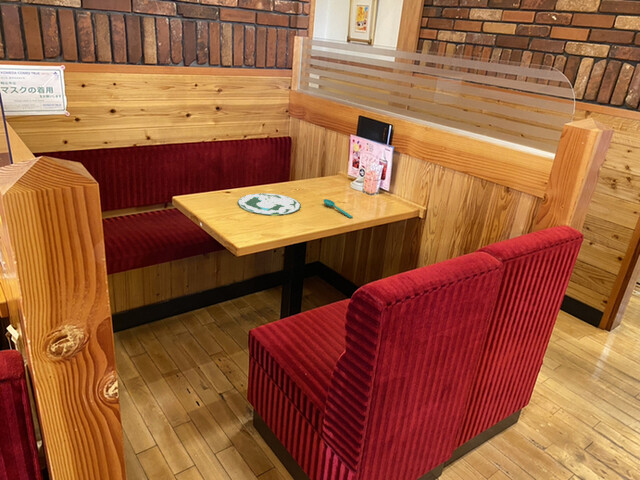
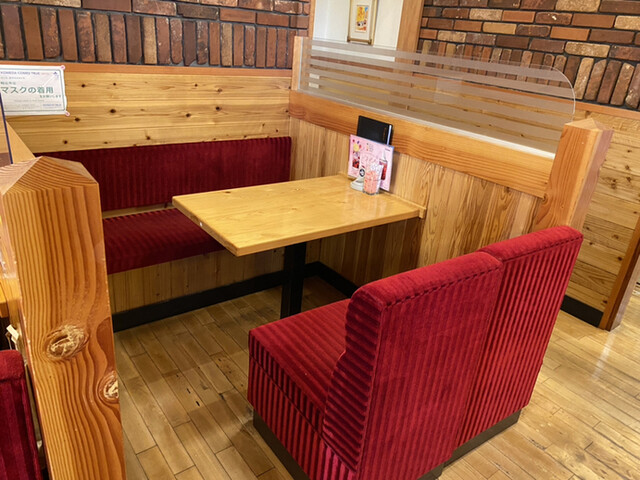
- plate [237,192,302,216]
- spoon [323,198,354,219]
